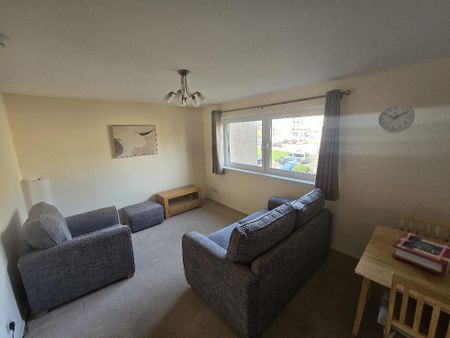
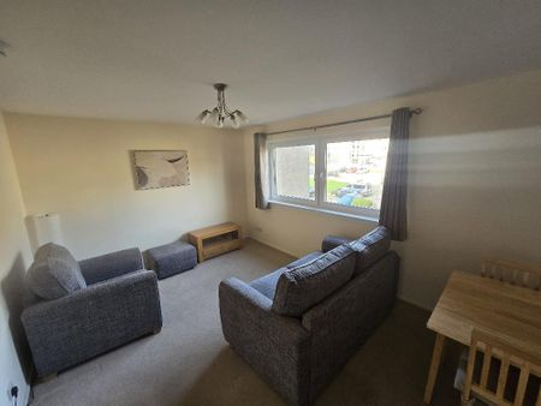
- book [390,231,450,278]
- wall clock [375,102,416,134]
